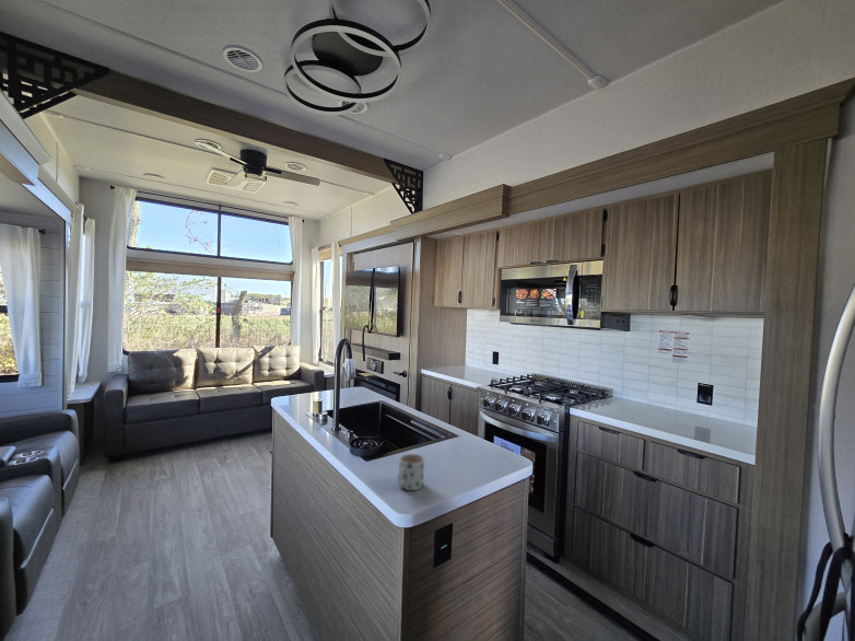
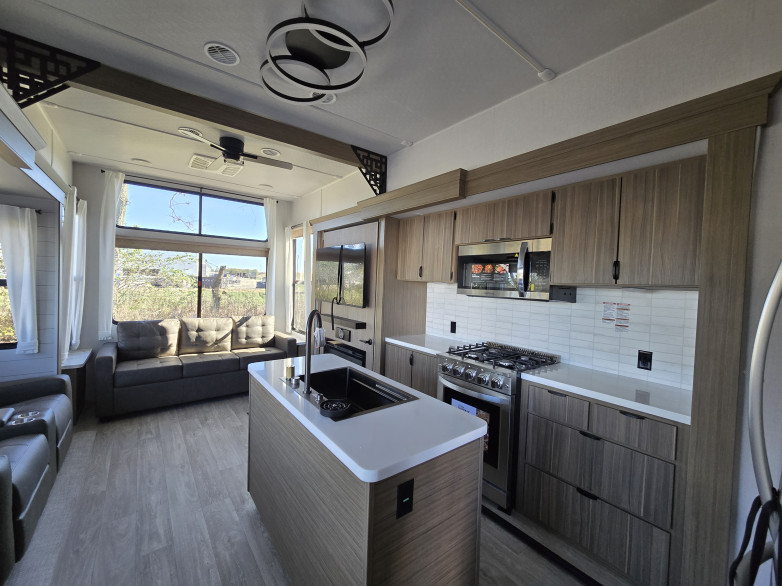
- mug [397,453,425,491]
